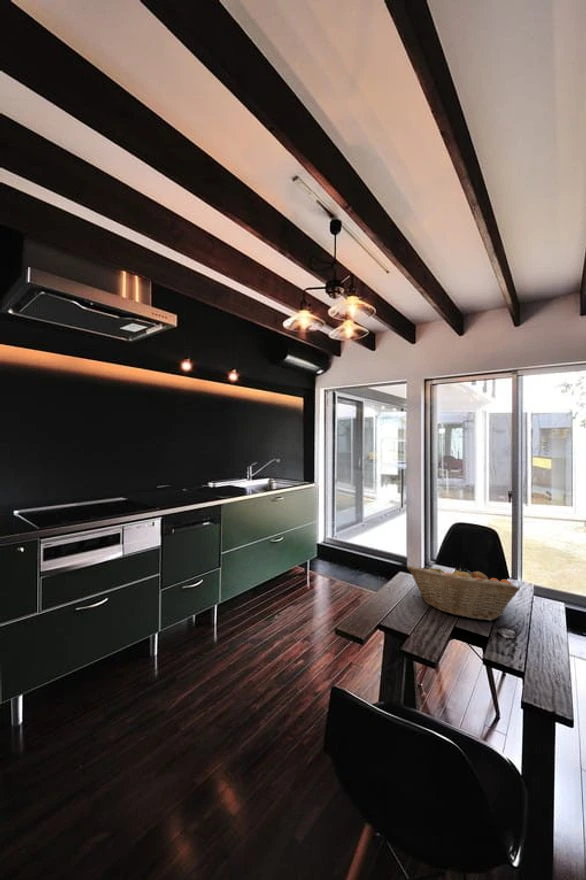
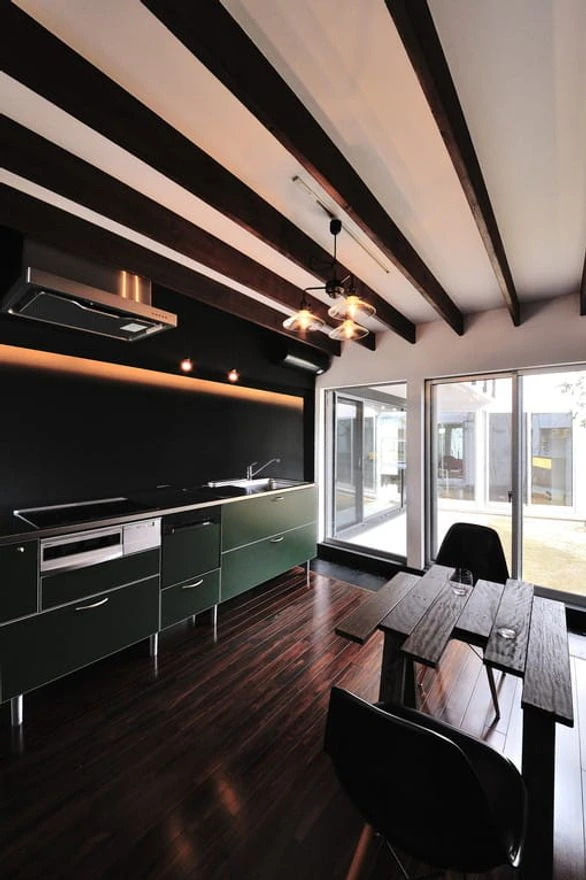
- fruit basket [406,564,521,622]
